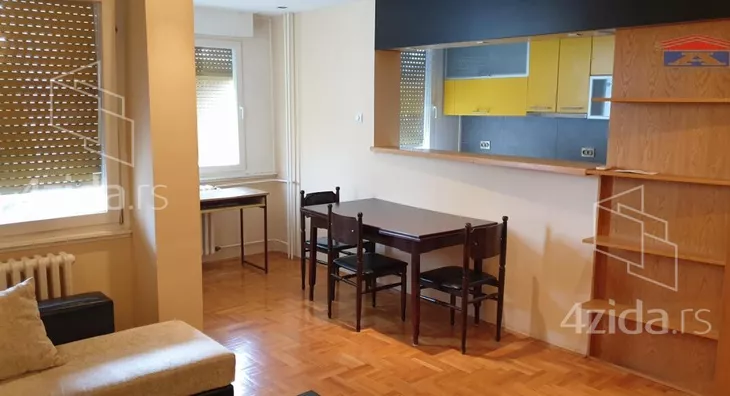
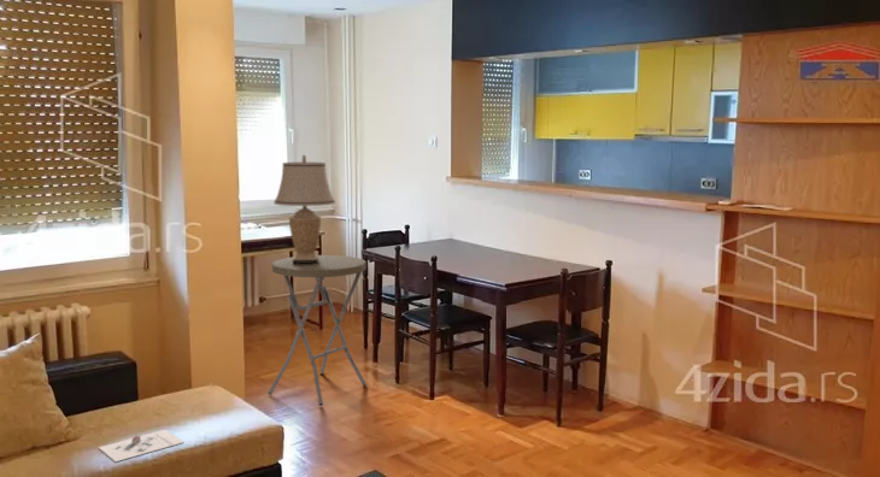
+ table lamp [272,154,336,265]
+ architectural model [98,429,184,463]
+ side table [266,254,368,407]
